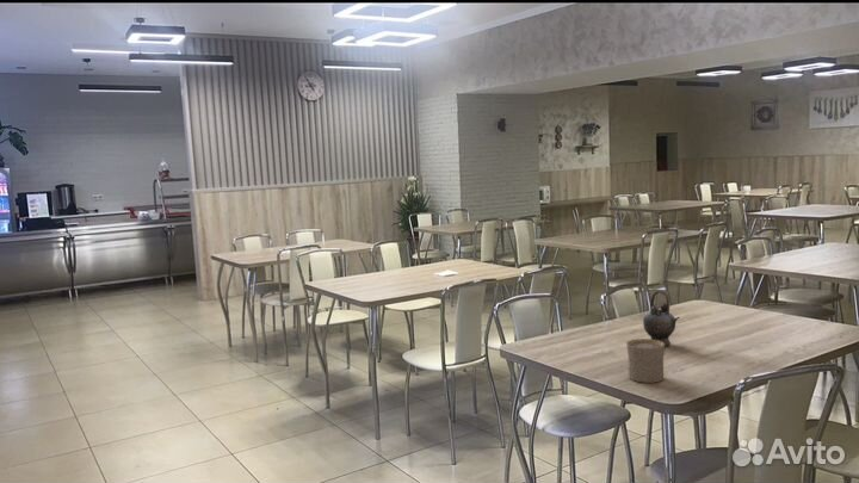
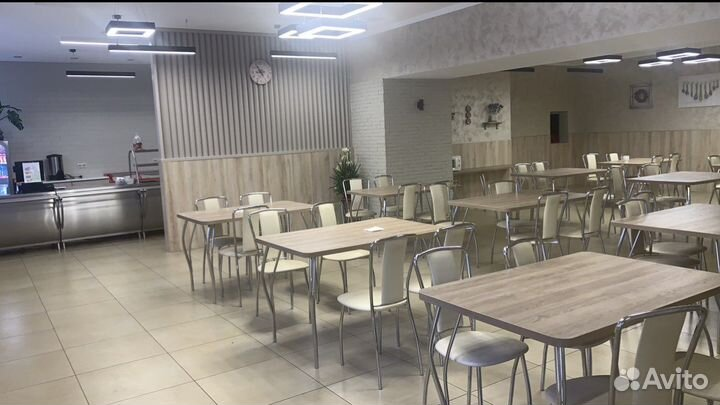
- cup [625,338,666,384]
- teapot [642,290,681,346]
